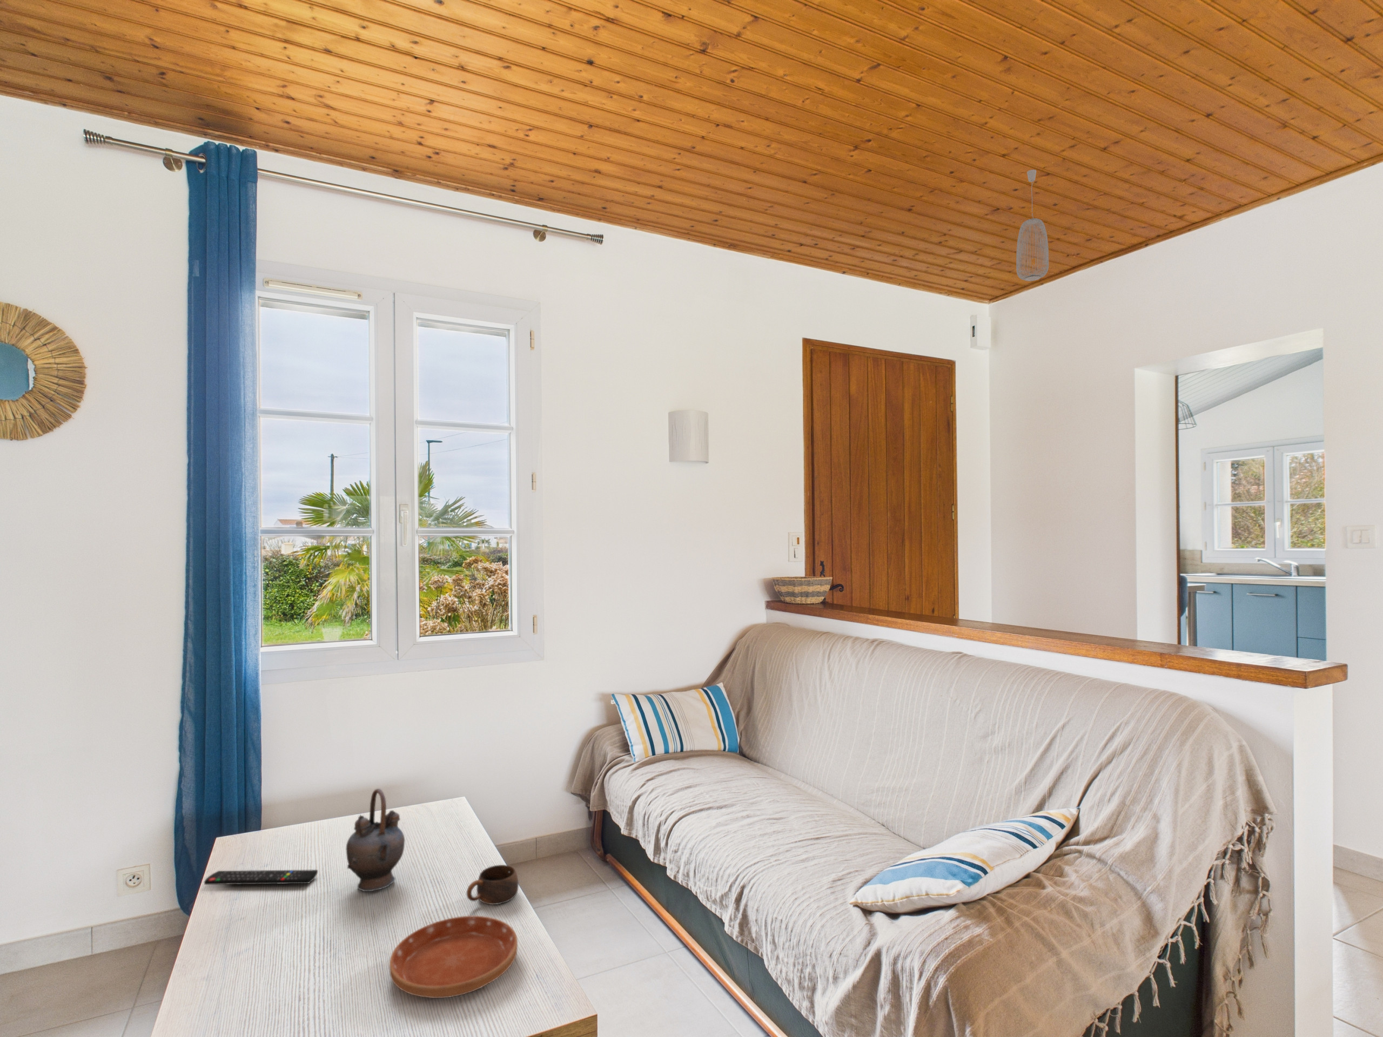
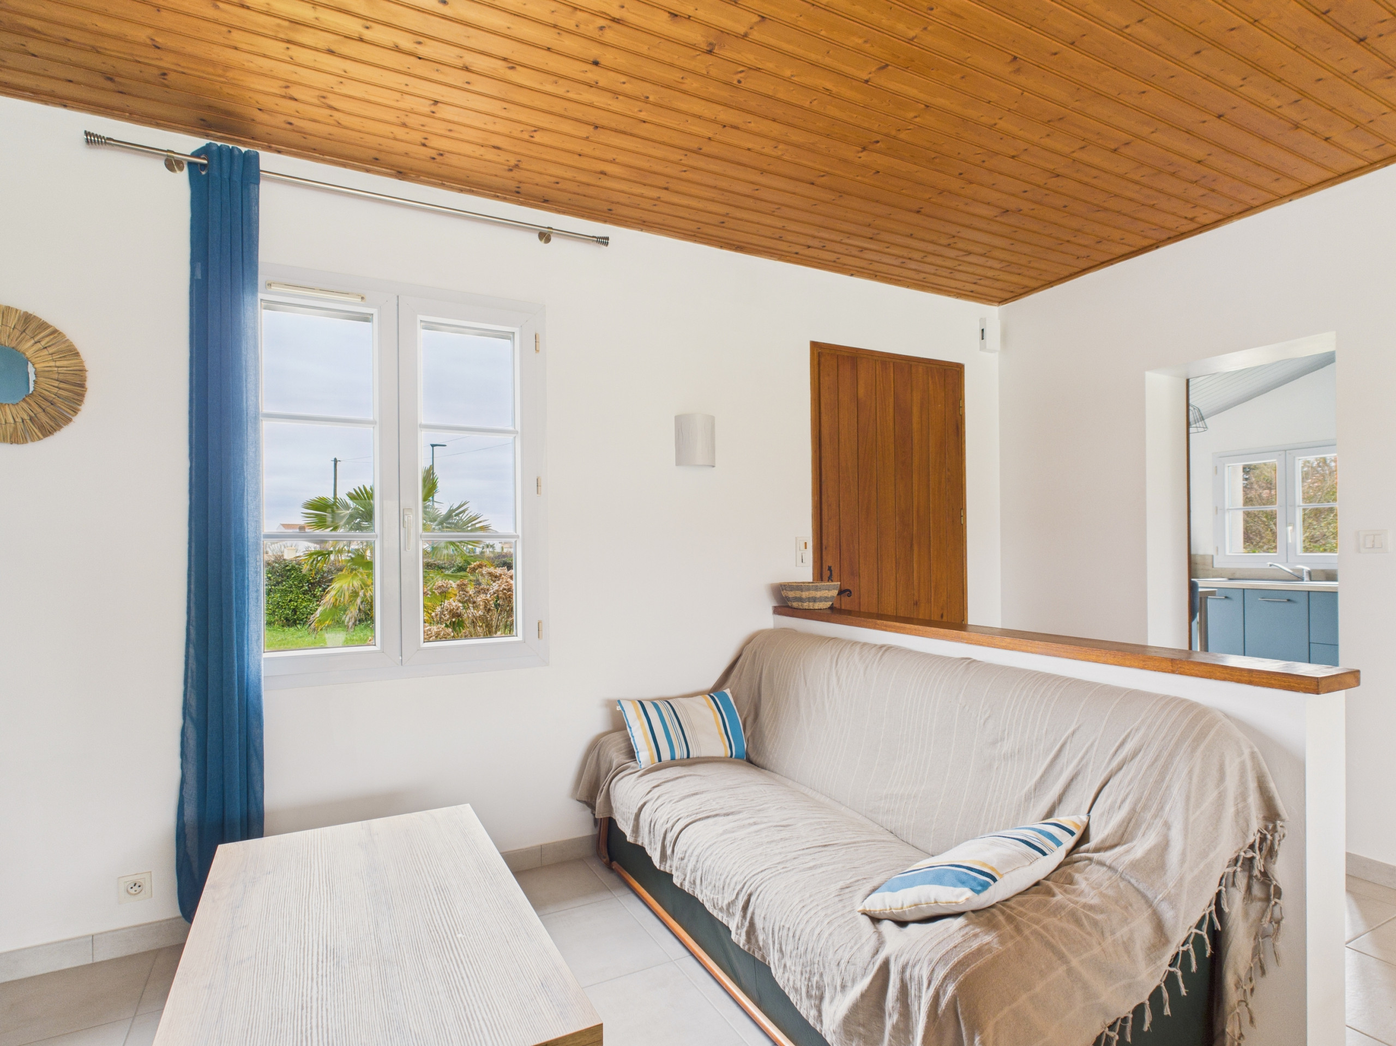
- teapot [345,788,405,892]
- pendant light [1016,169,1049,281]
- saucer [389,915,518,999]
- cup [466,864,519,905]
- remote control [204,869,318,886]
